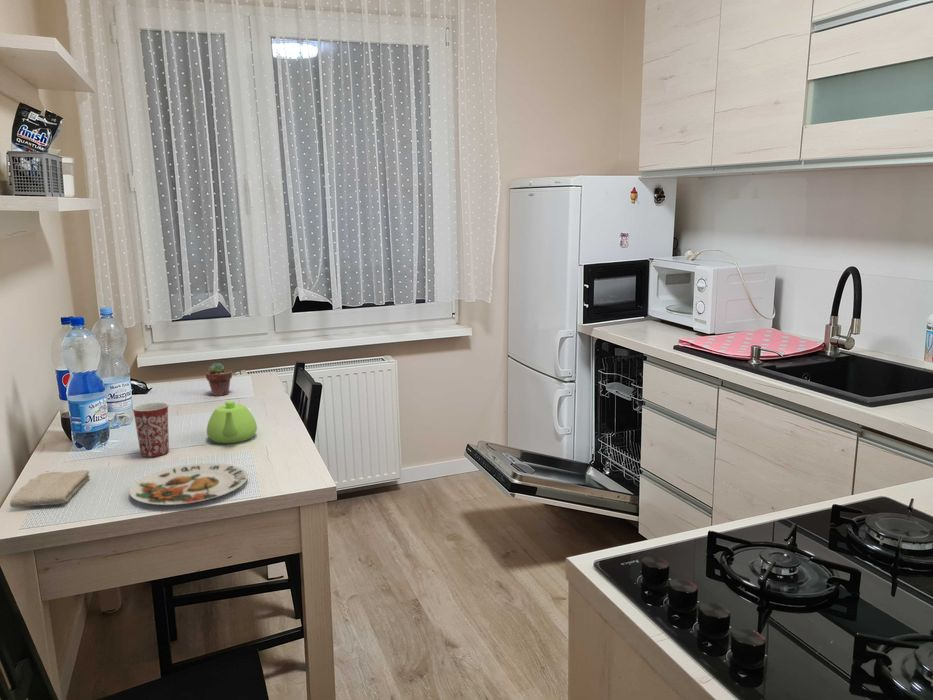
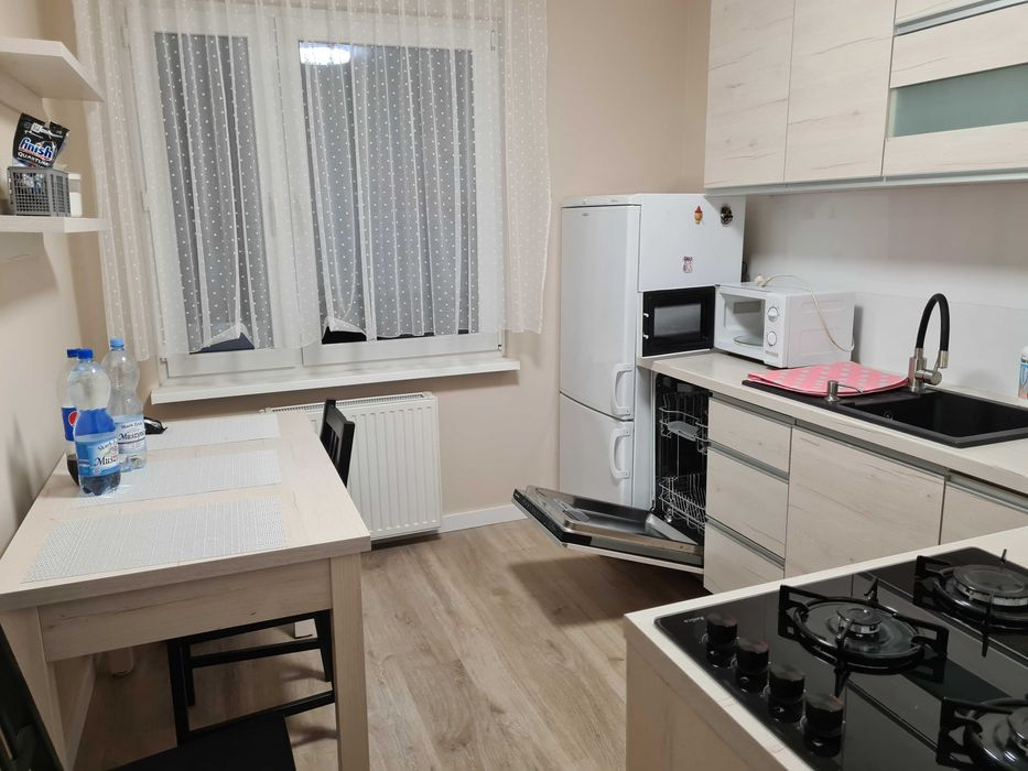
- potted succulent [205,362,233,397]
- mug [132,401,170,458]
- plate [128,462,249,506]
- teapot [206,400,258,444]
- washcloth [9,469,91,509]
